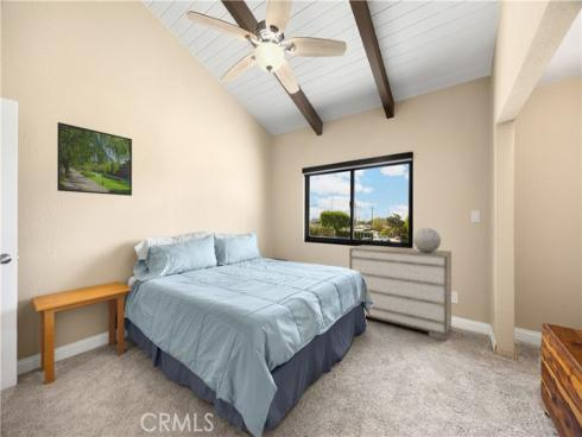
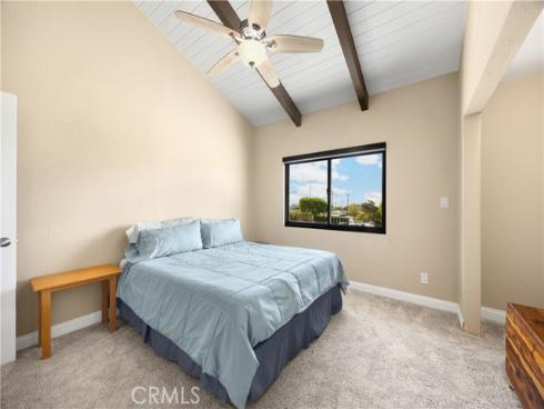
- decorative sphere [412,227,442,253]
- dresser [348,243,453,342]
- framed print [56,121,133,197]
